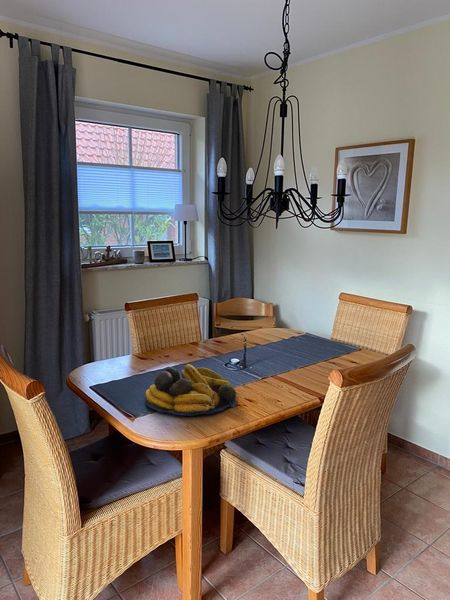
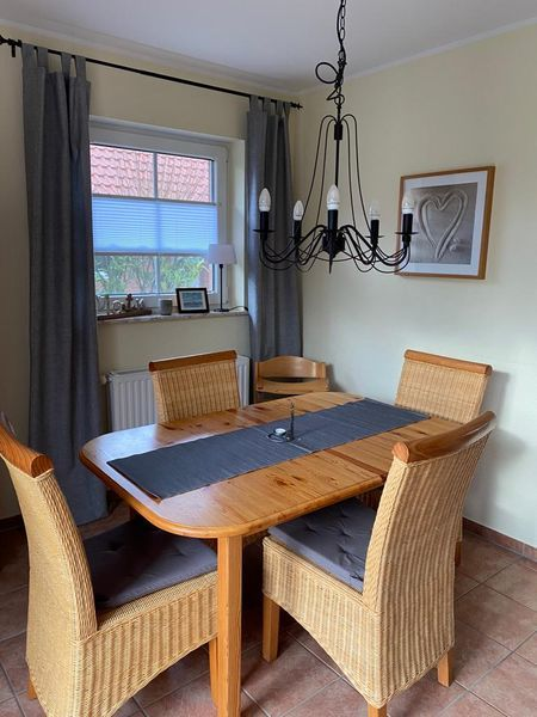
- fruit bowl [144,363,238,417]
